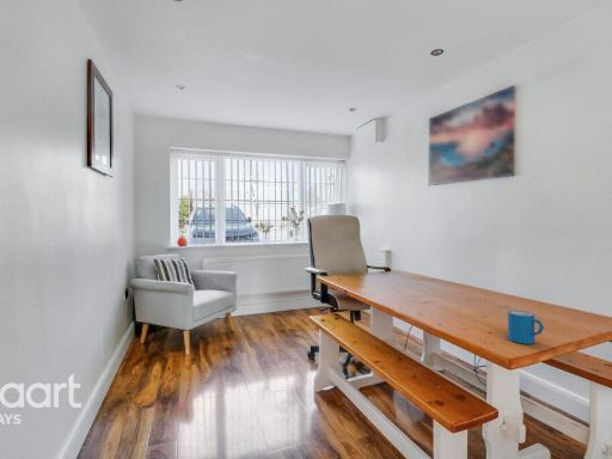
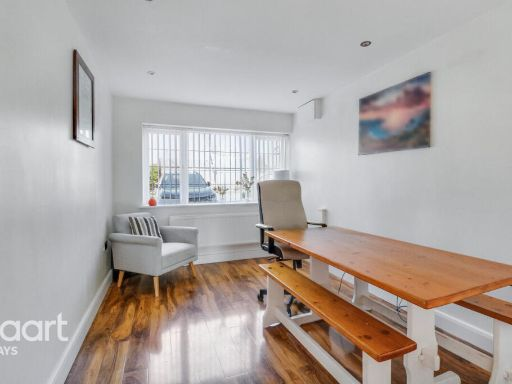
- mug [507,310,545,345]
